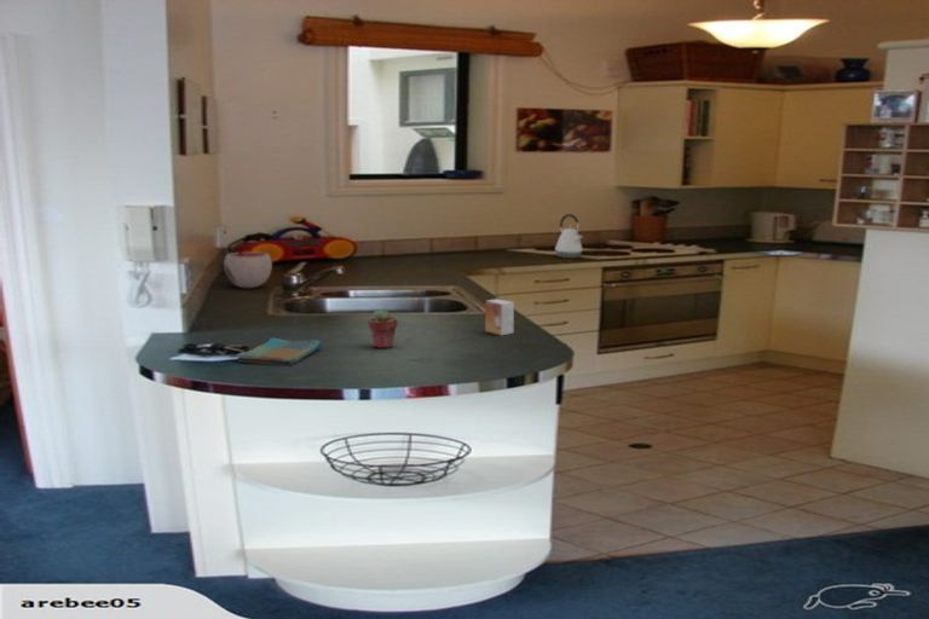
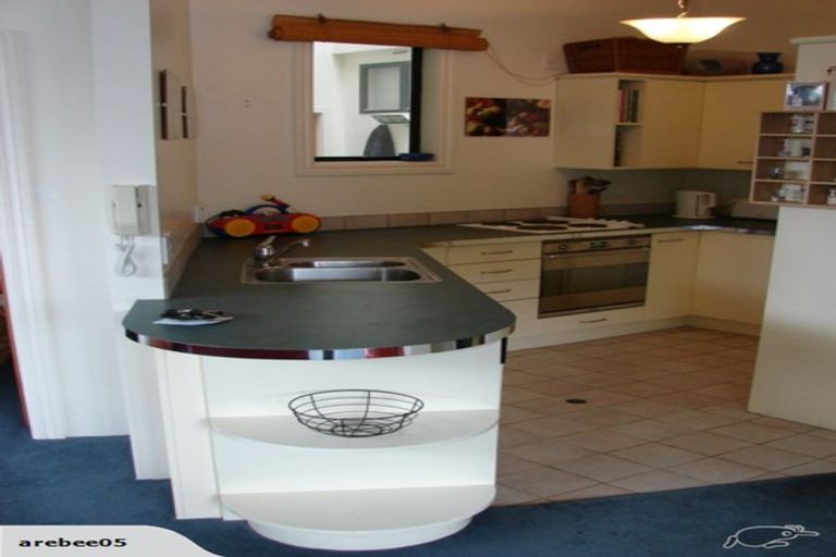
- potted succulent [367,307,399,349]
- bowl [223,250,273,289]
- small box [484,297,515,337]
- dish towel [237,336,323,366]
- kettle [554,213,584,260]
